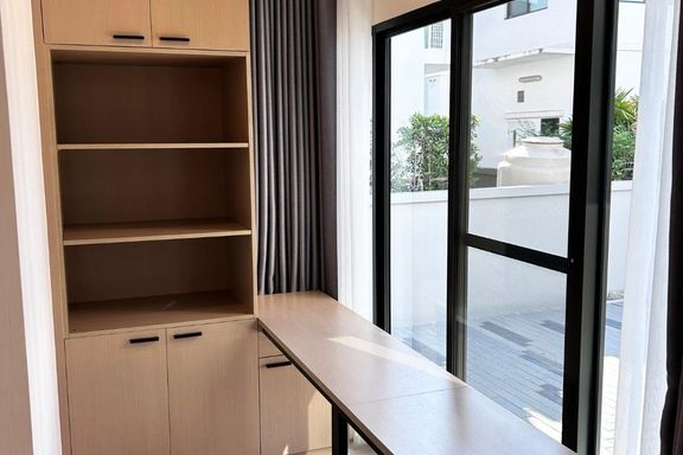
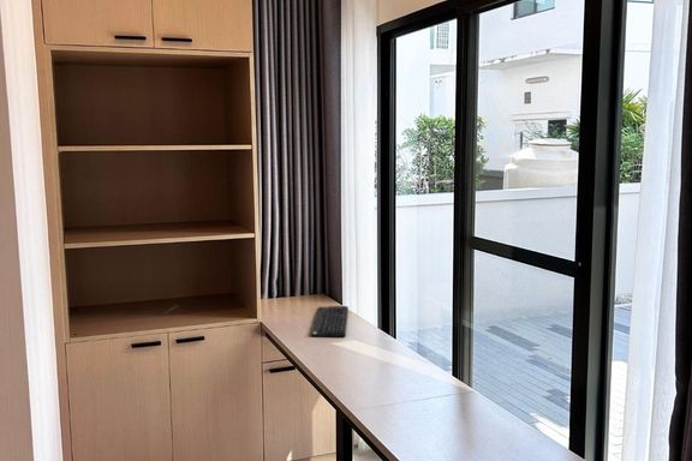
+ keyboard [310,305,350,337]
